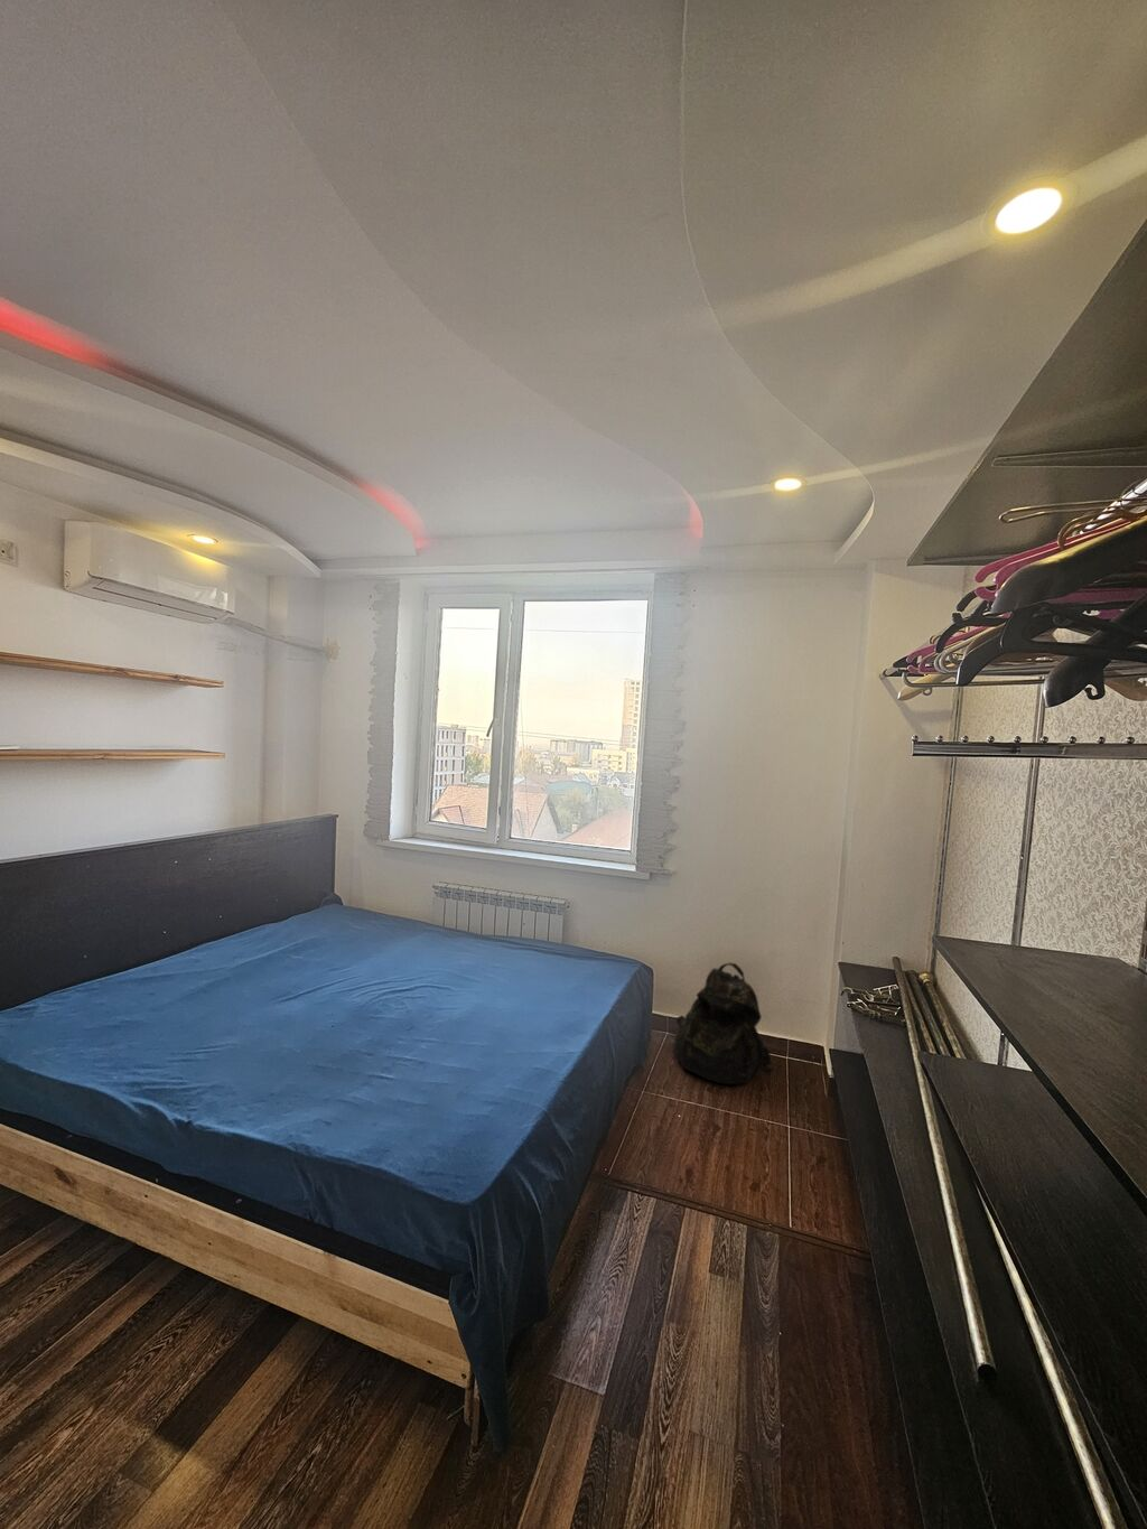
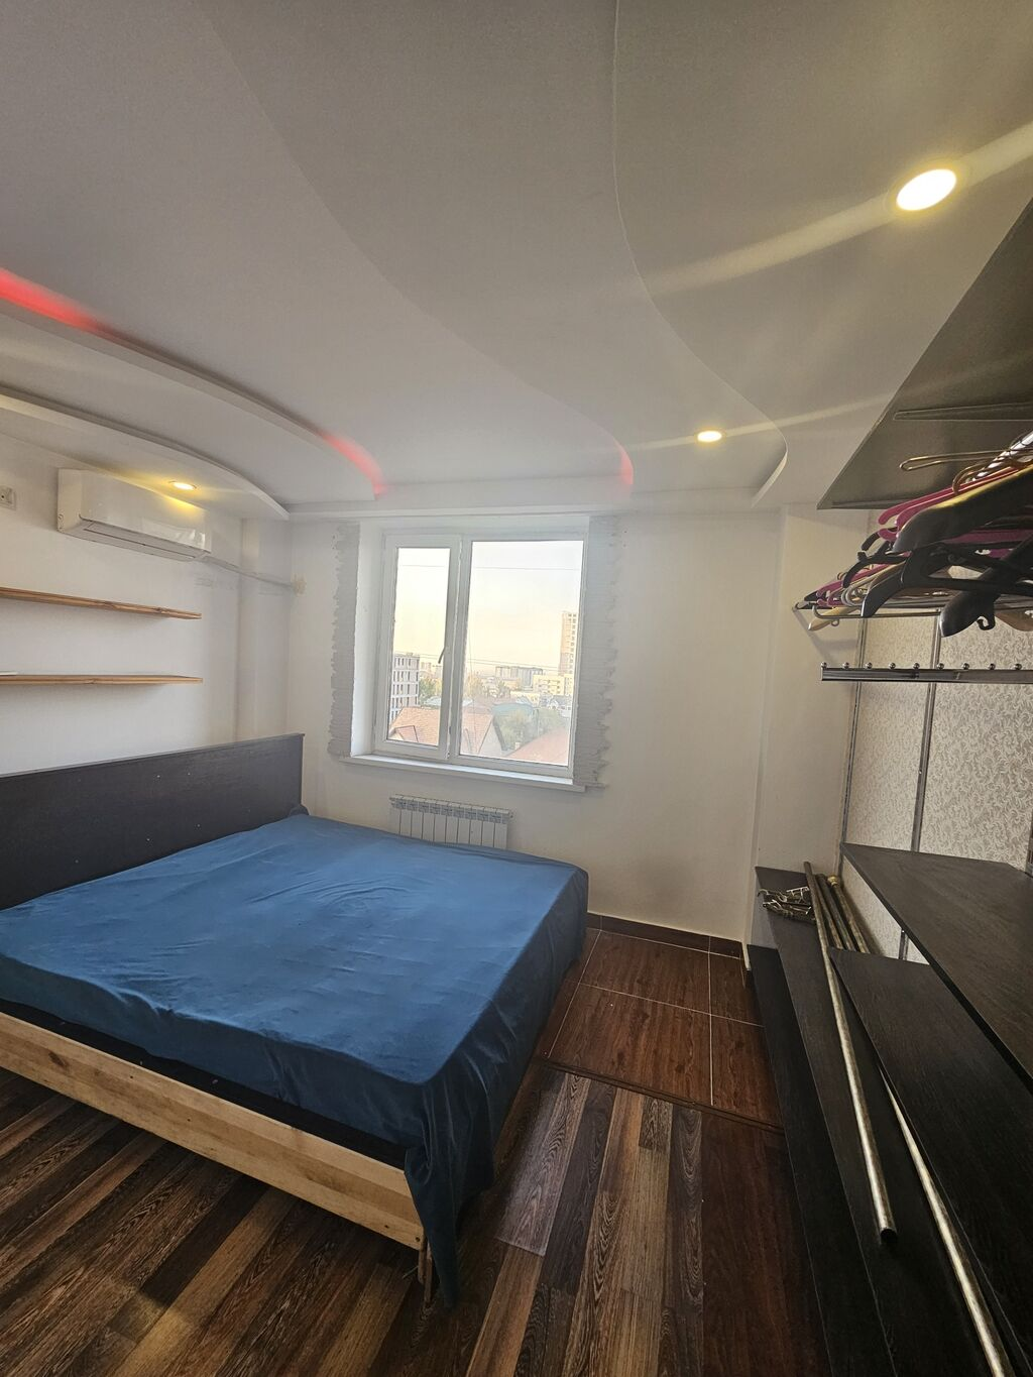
- backpack [674,963,772,1086]
